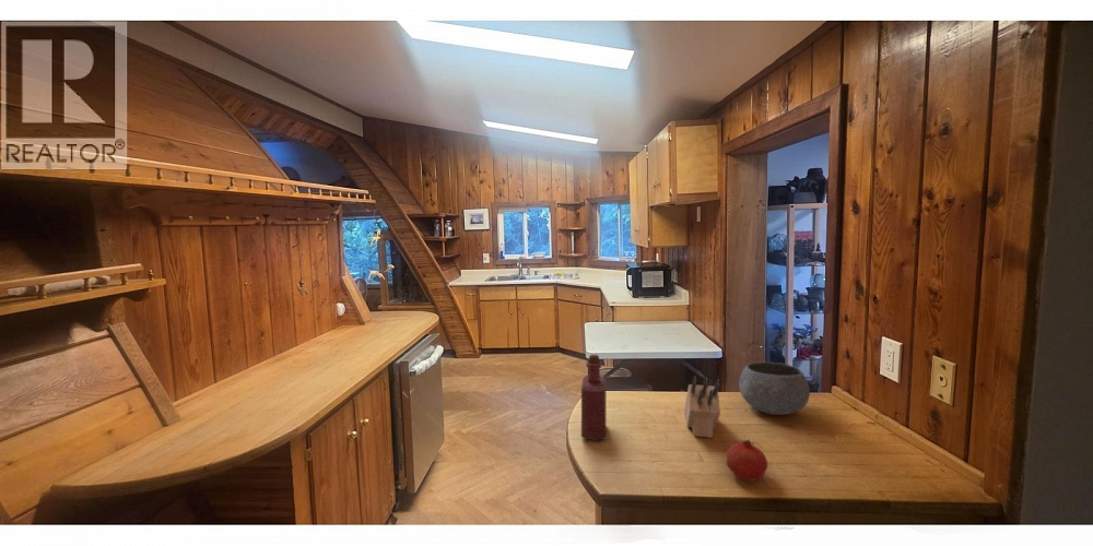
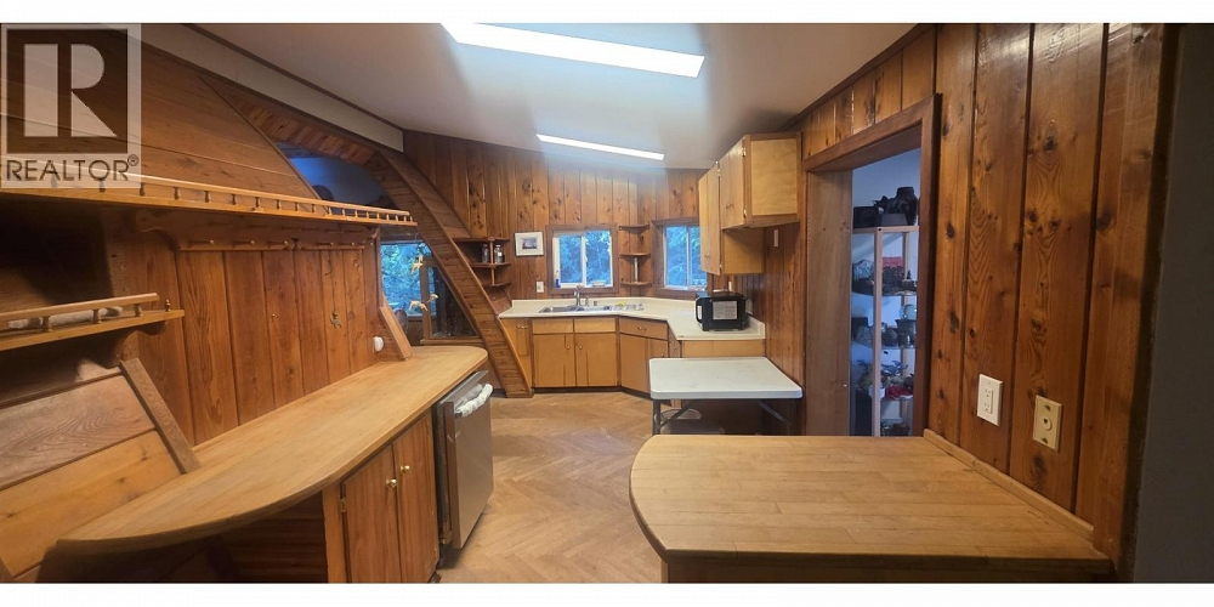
- bowl [738,361,811,416]
- bottle [580,354,607,441]
- knife block [683,375,721,439]
- fruit [725,439,768,482]
